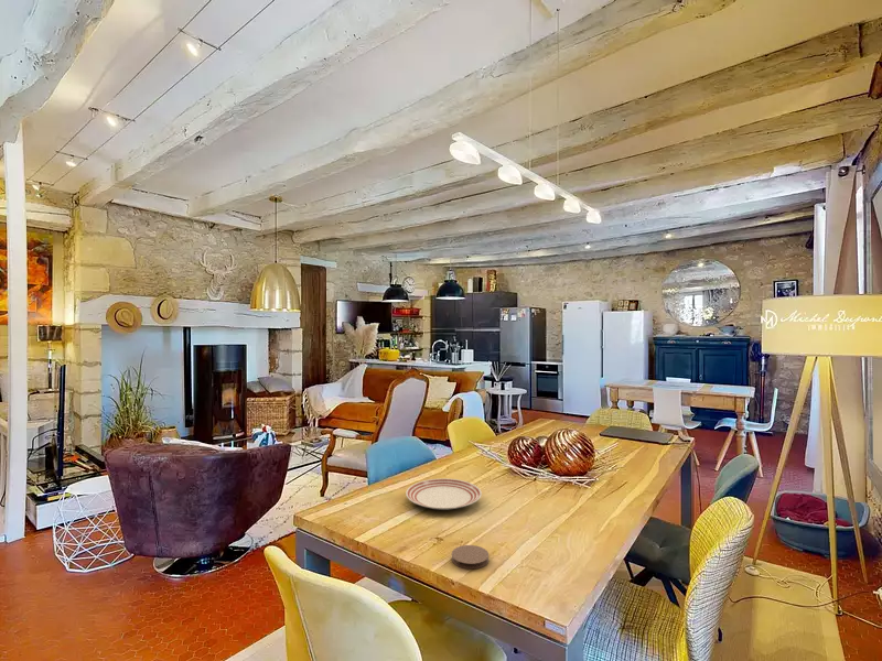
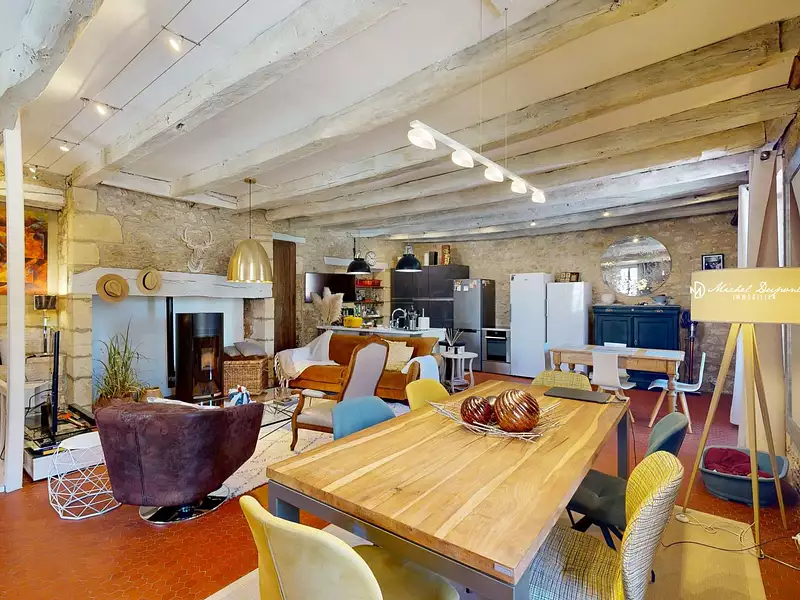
- coaster [451,544,490,570]
- dinner plate [405,477,483,511]
